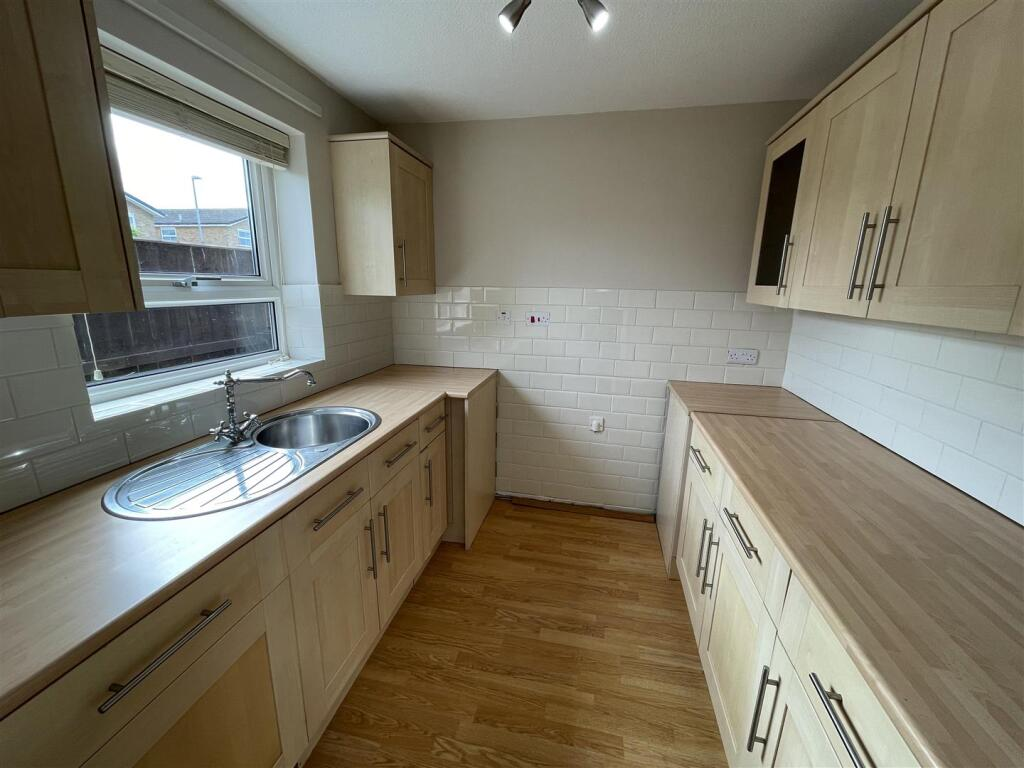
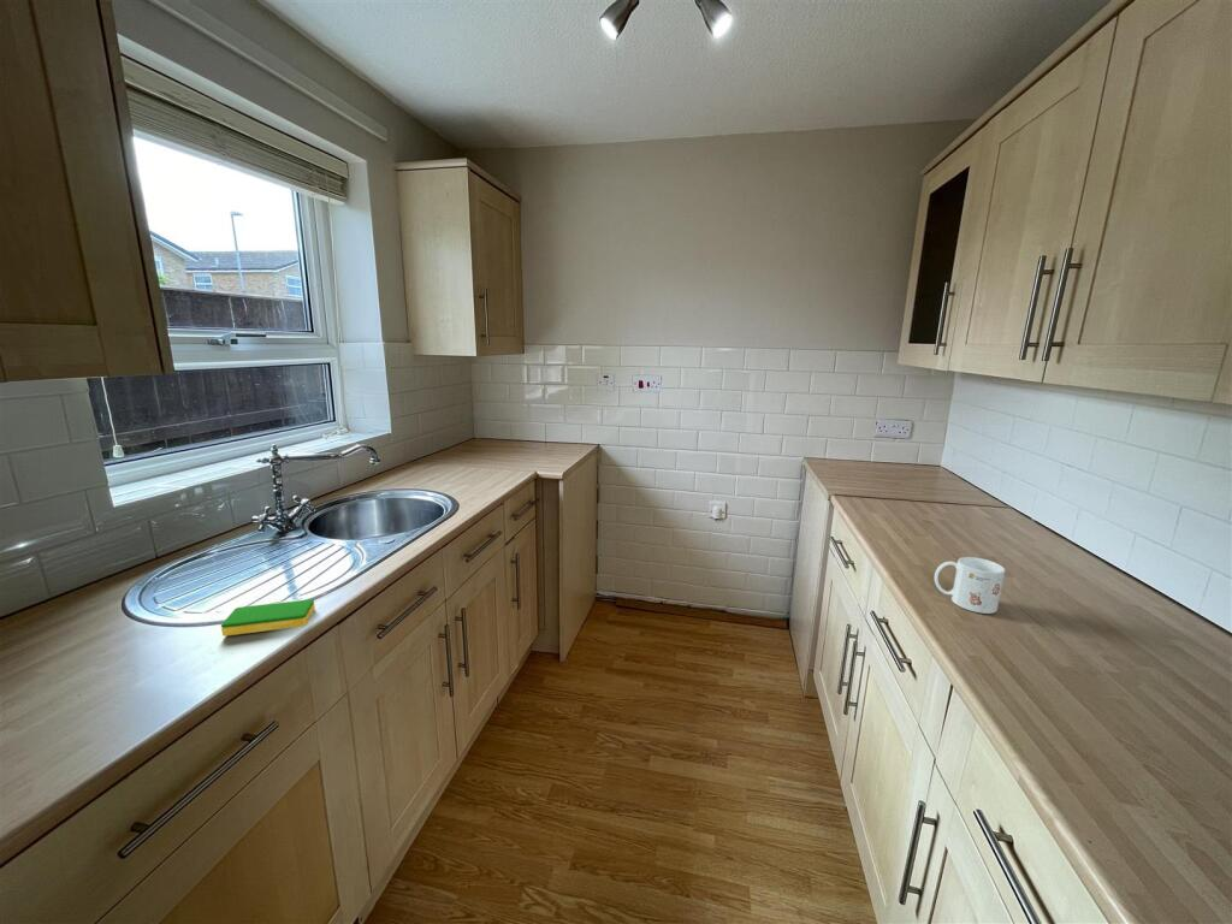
+ dish sponge [220,598,316,638]
+ mug [934,556,1006,615]
